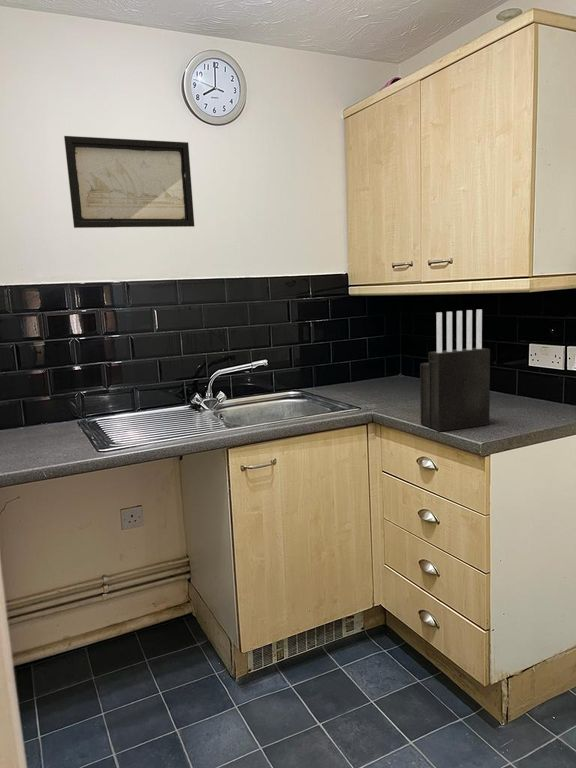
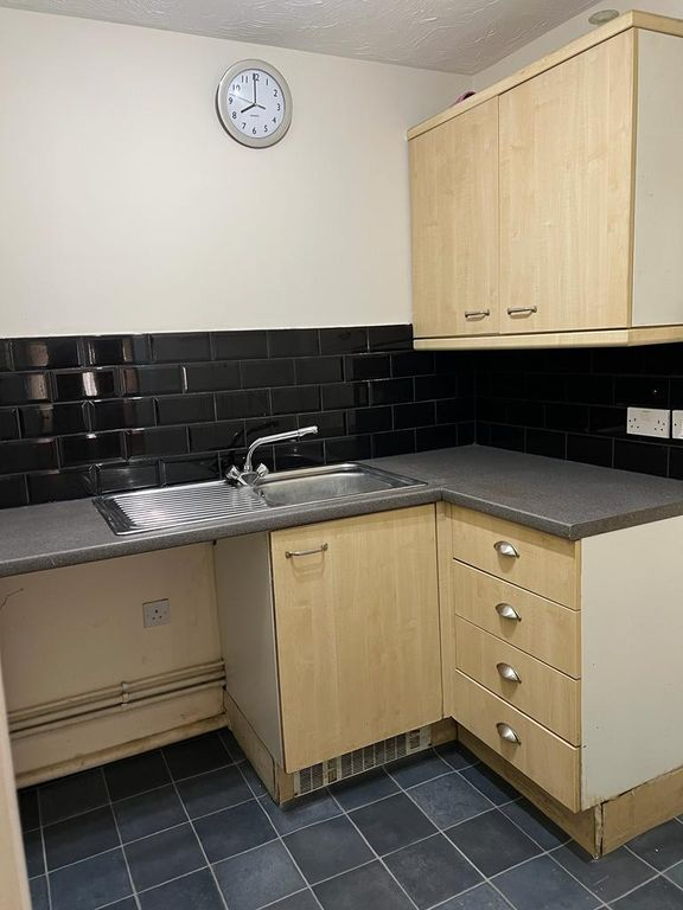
- knife block [419,309,491,433]
- wall art [63,135,195,229]
